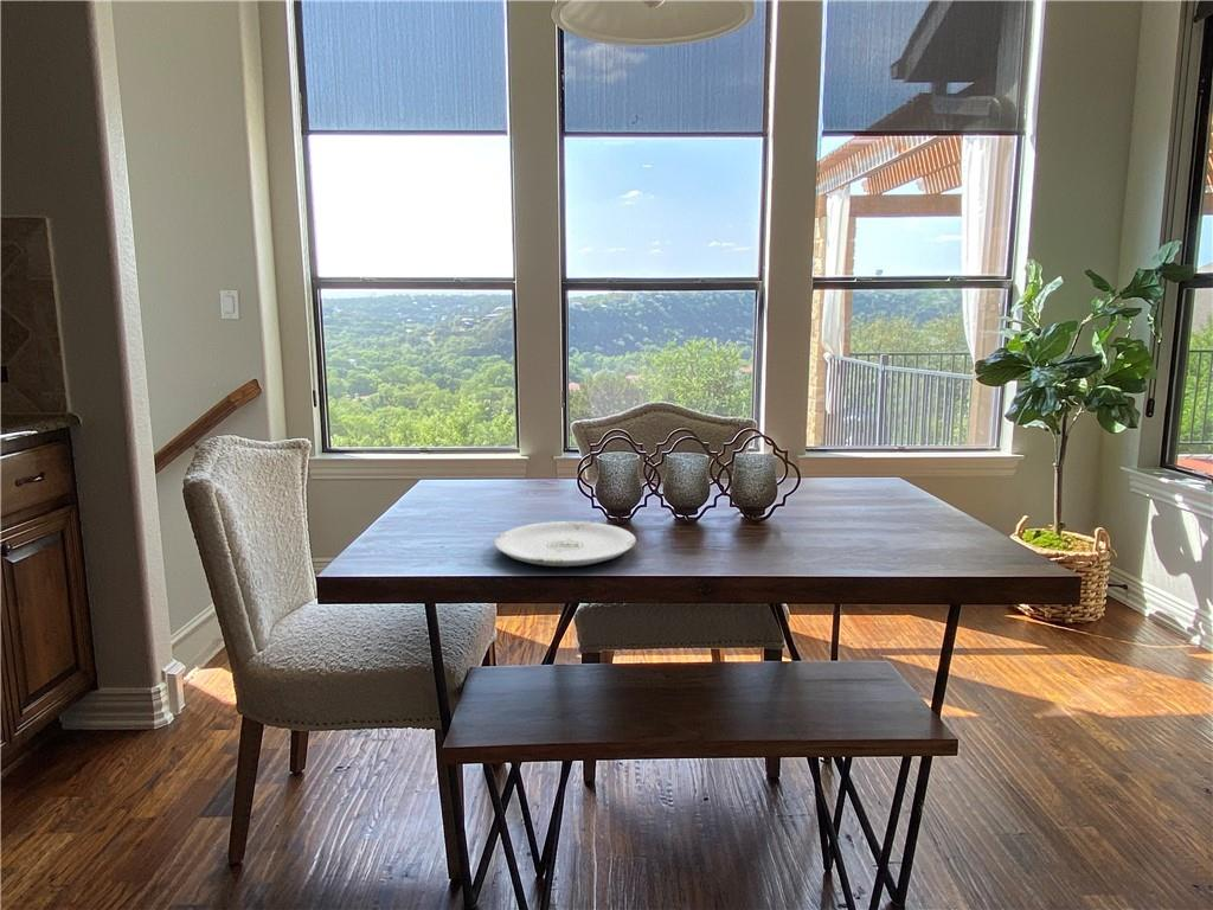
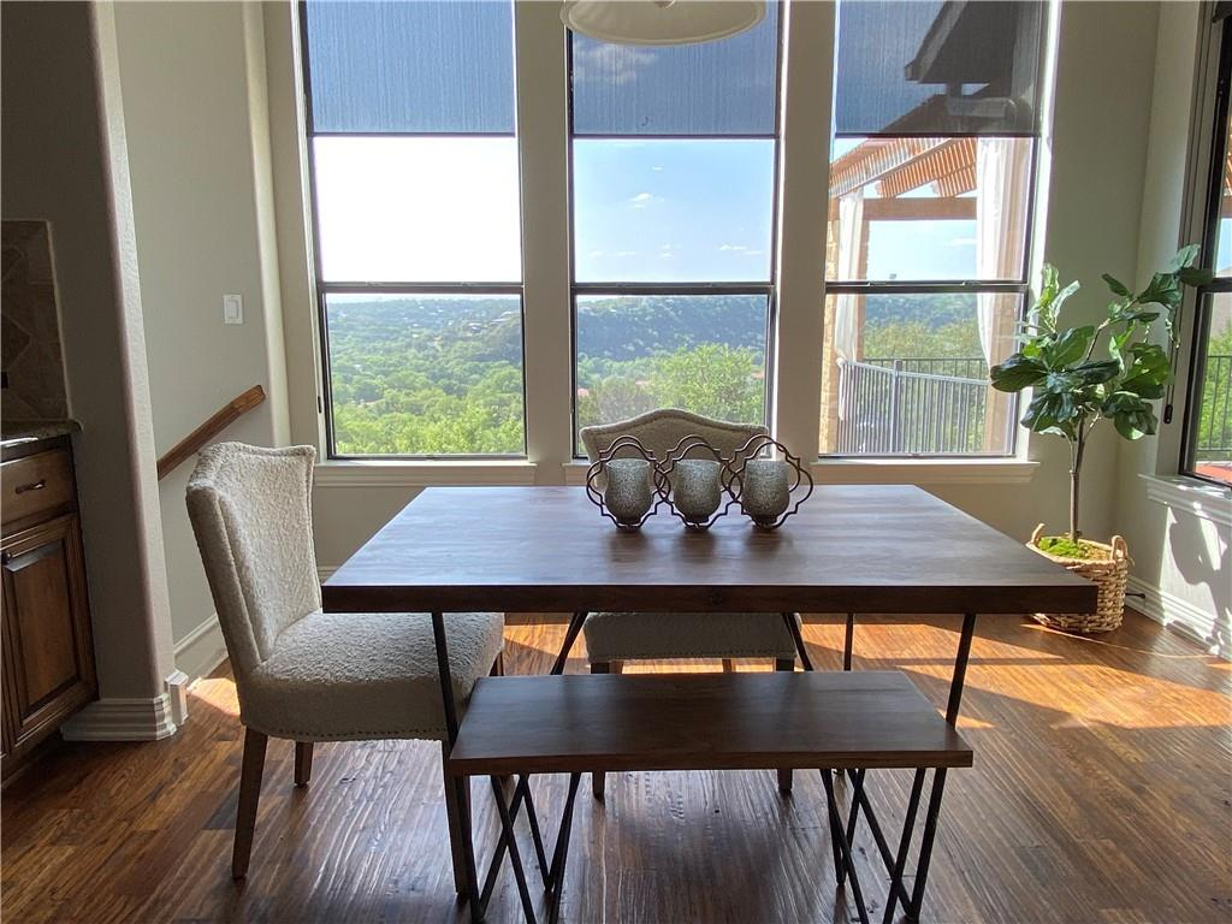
- plate [493,520,637,568]
